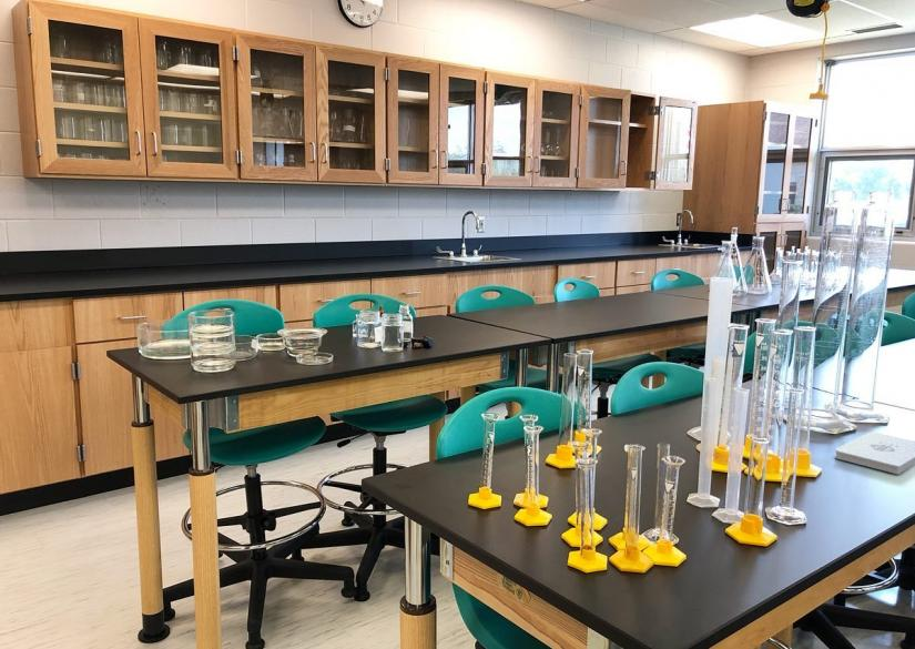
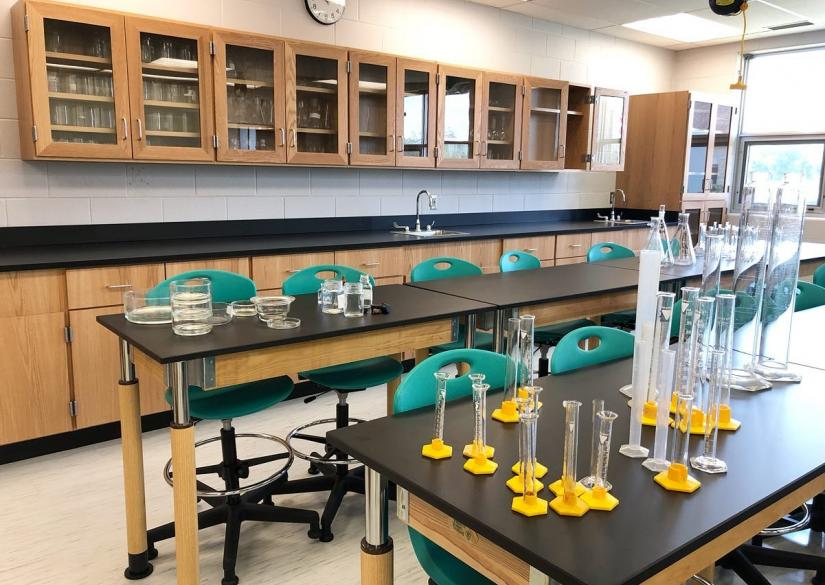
- notepad [834,432,915,475]
